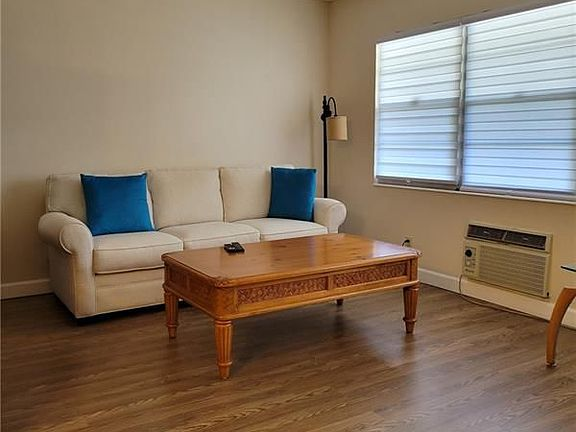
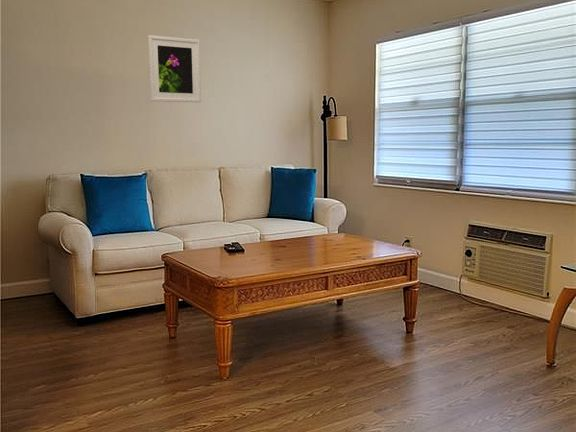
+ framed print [147,34,202,103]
